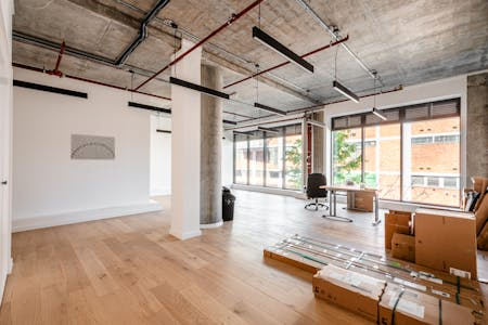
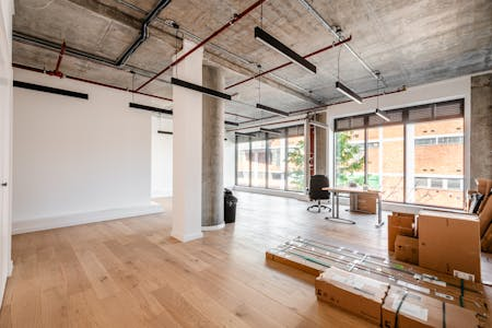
- wall art [69,133,116,161]
